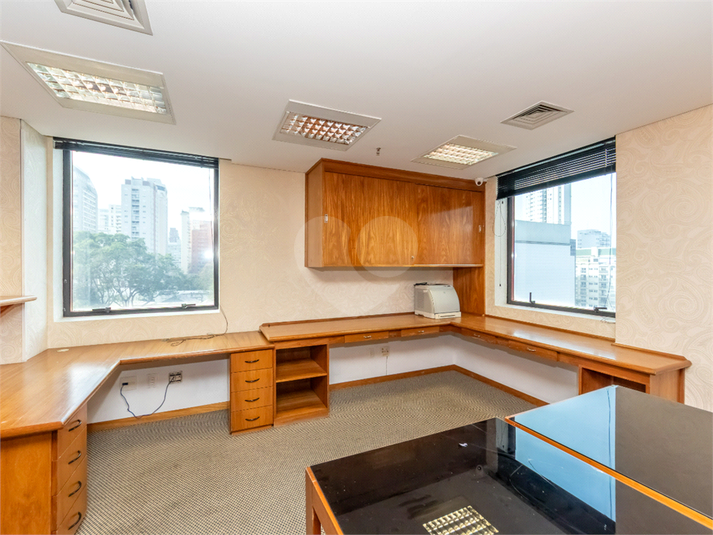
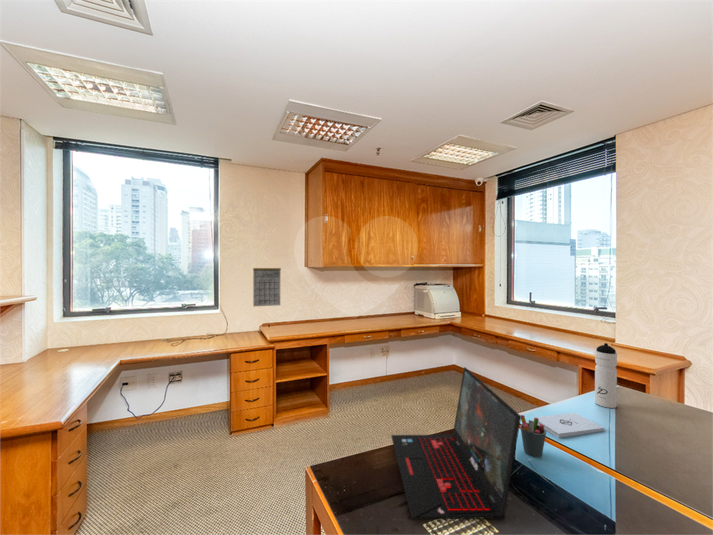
+ calendar [252,267,282,307]
+ pen holder [519,414,547,458]
+ notepad [534,412,605,439]
+ water bottle [594,342,618,409]
+ laptop [390,366,521,521]
